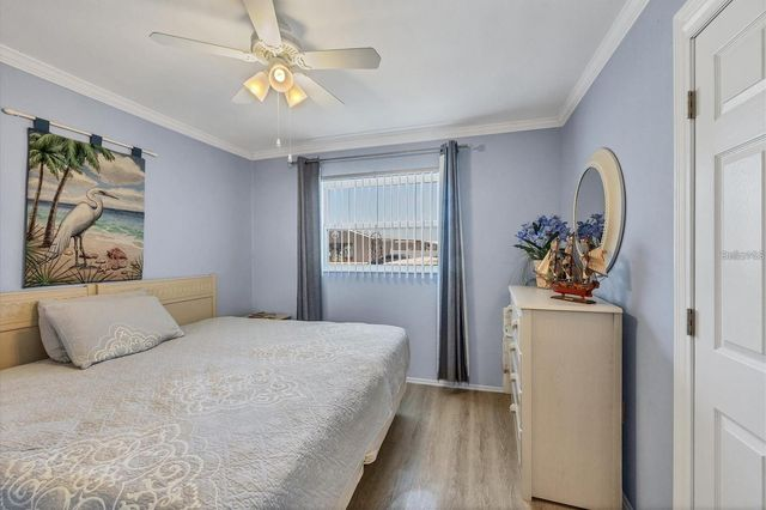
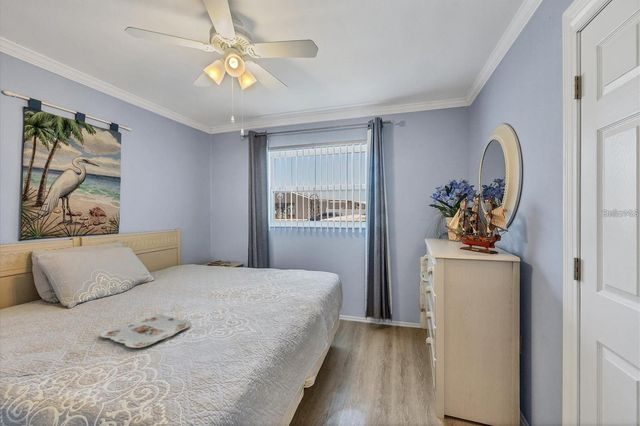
+ serving tray [99,313,192,349]
